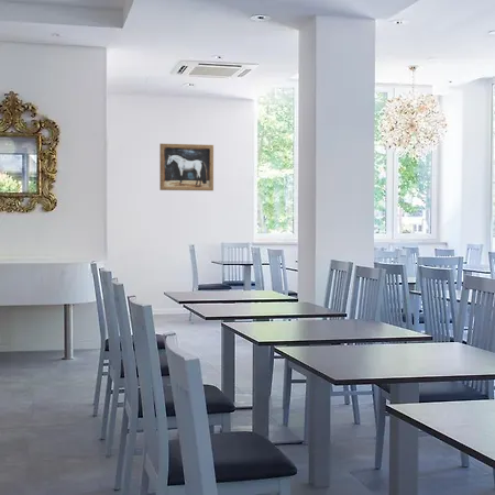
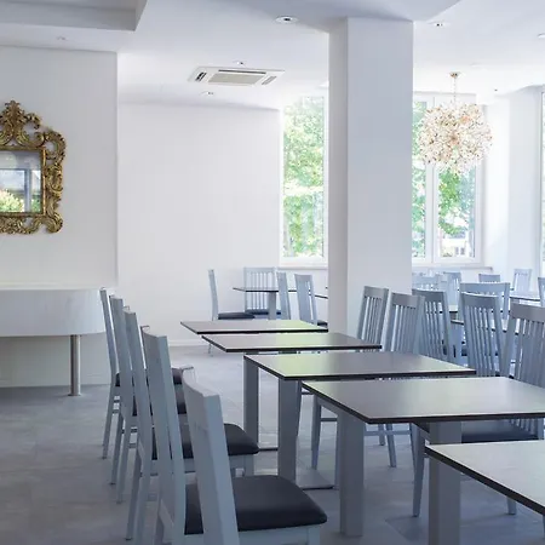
- wall art [158,143,215,191]
